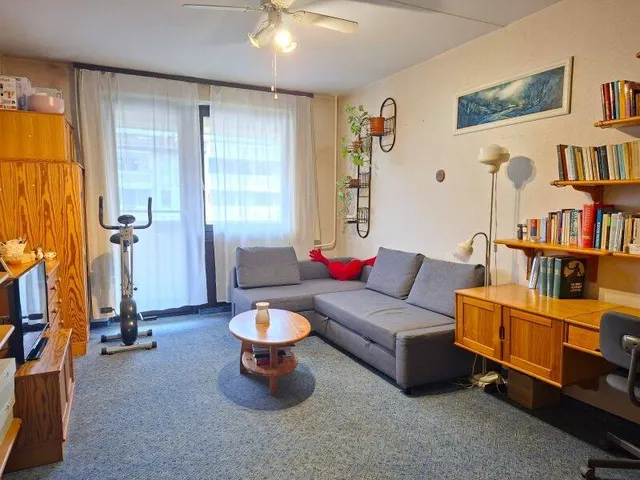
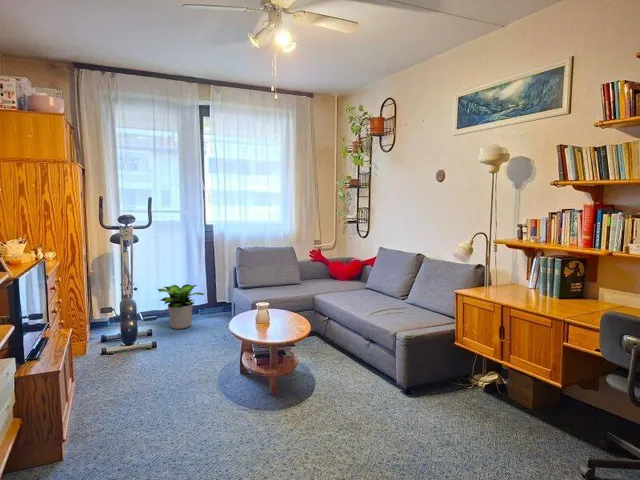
+ potted plant [157,283,205,330]
